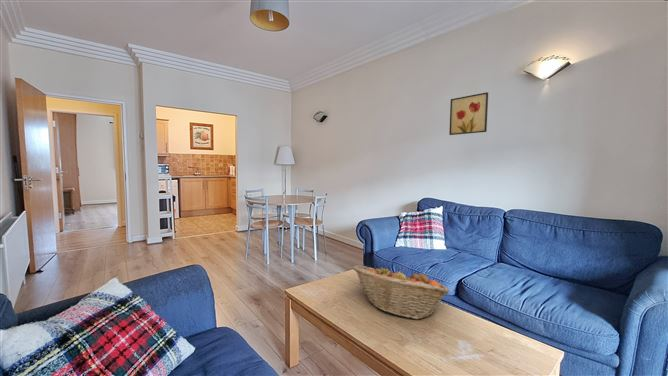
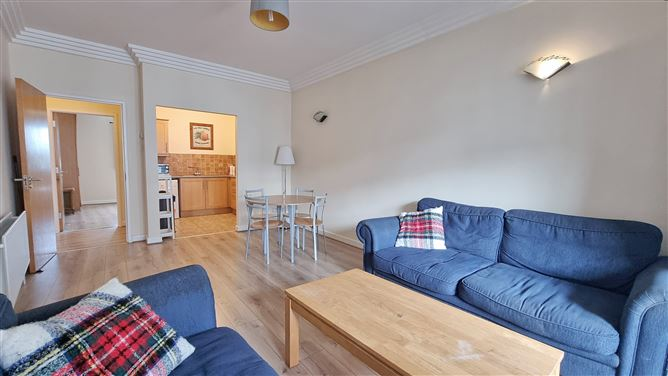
- wall art [448,91,489,136]
- fruit basket [352,264,451,320]
